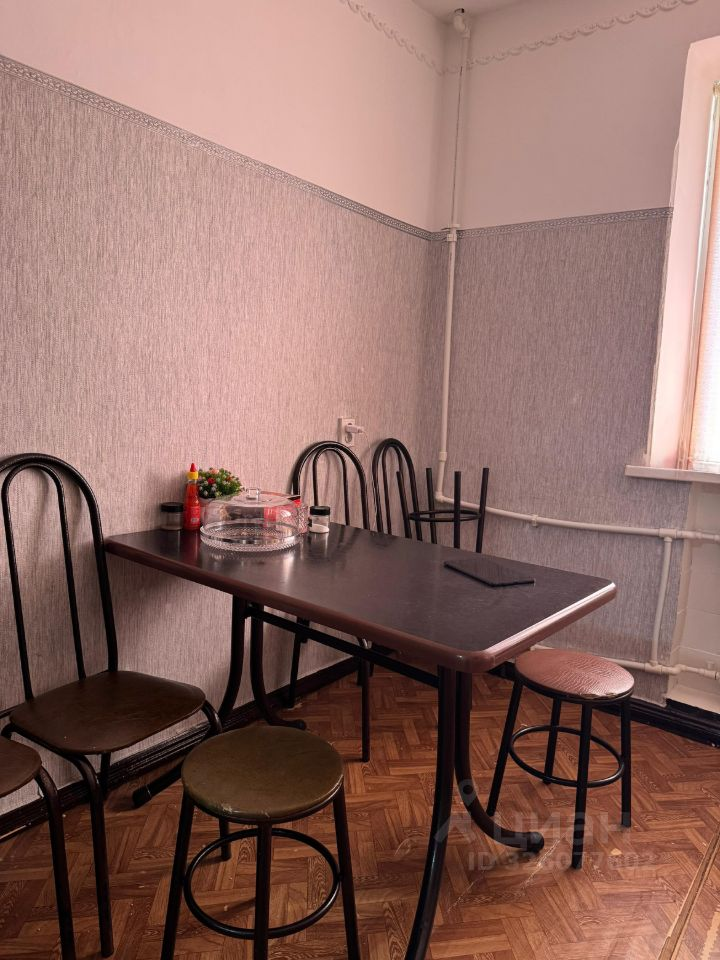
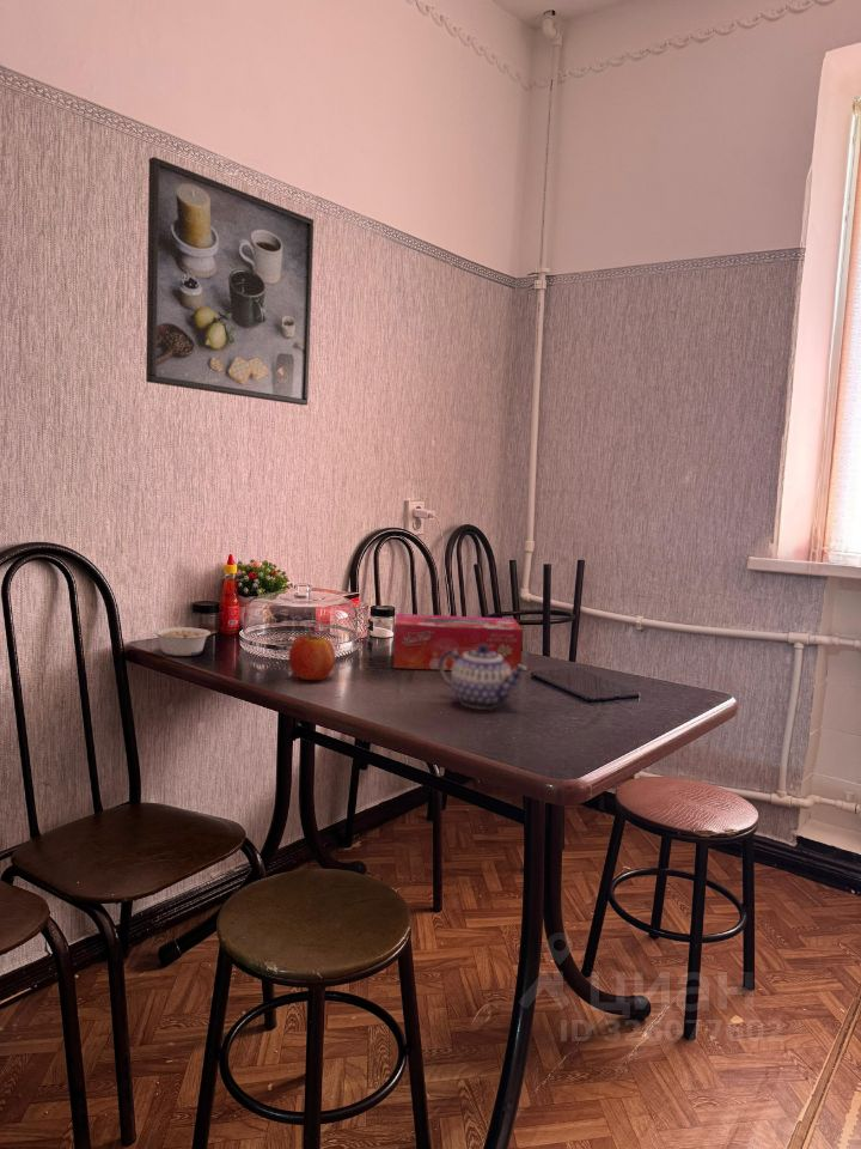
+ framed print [145,156,315,406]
+ fruit [288,631,336,681]
+ legume [153,626,212,657]
+ tissue box [392,613,524,673]
+ teapot [438,644,529,711]
